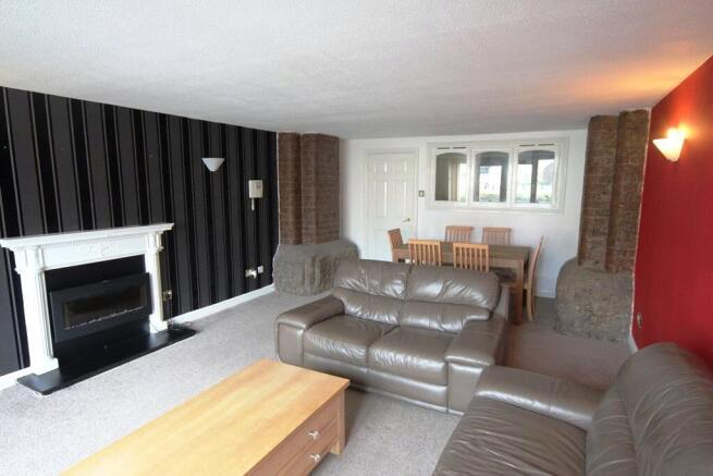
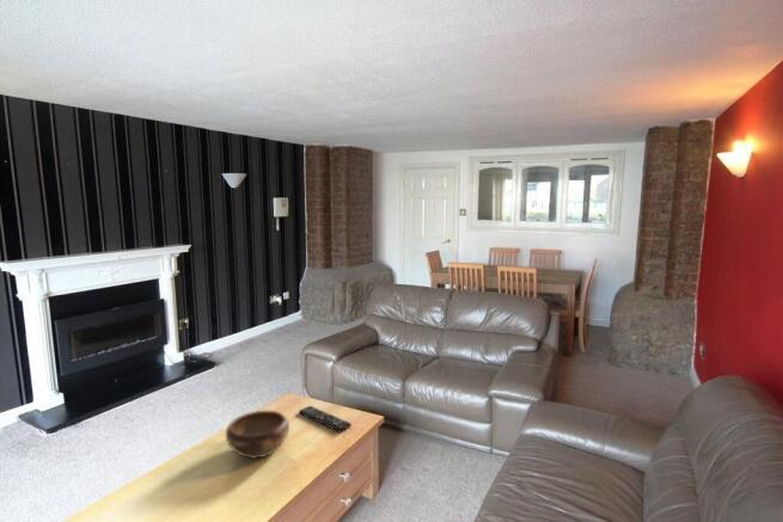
+ decorative bowl [225,410,290,460]
+ remote control [298,405,353,434]
